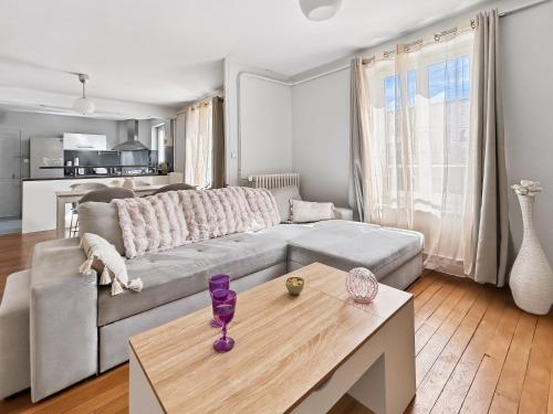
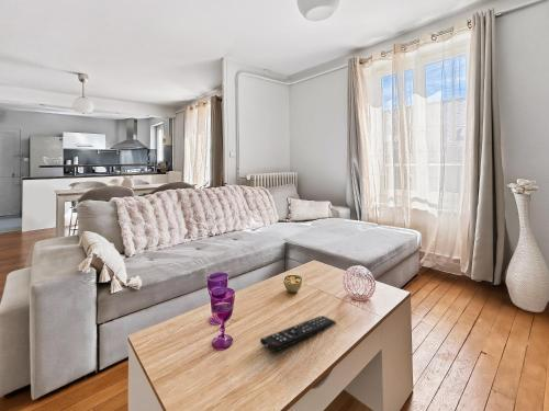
+ remote control [259,315,337,353]
